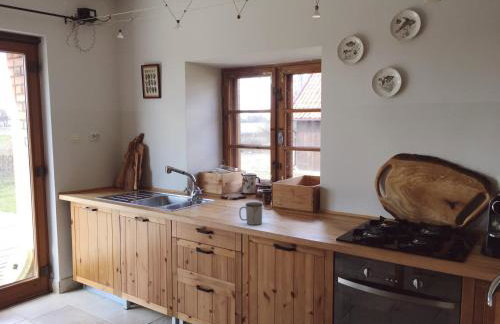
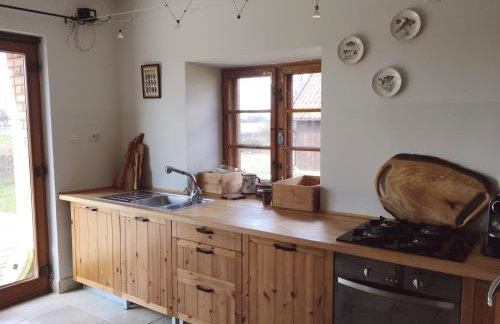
- mug [238,201,264,226]
